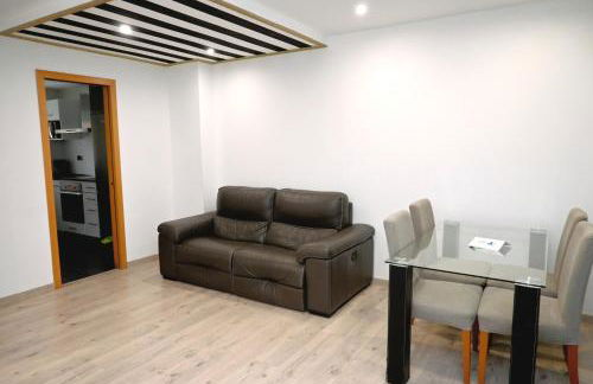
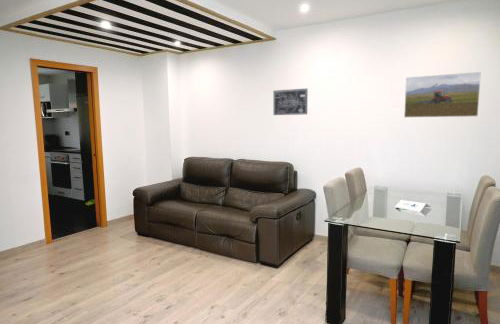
+ wall art [273,87,308,116]
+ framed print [403,71,482,118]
